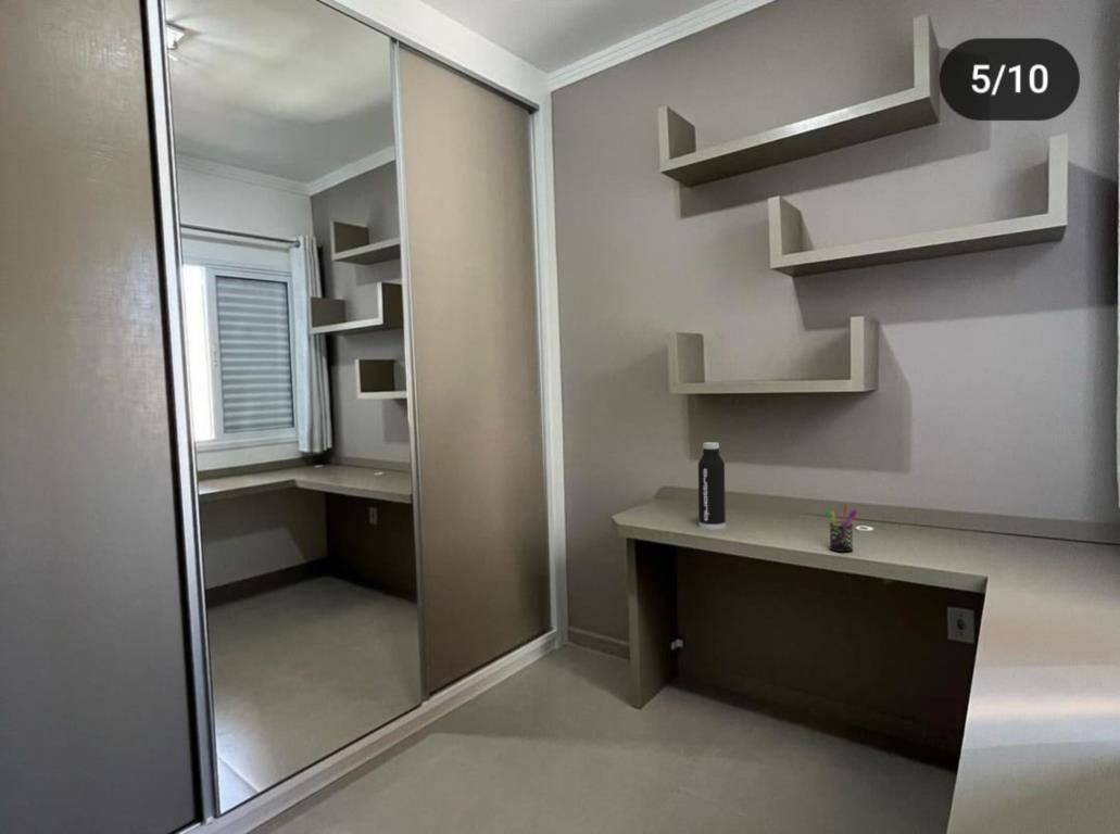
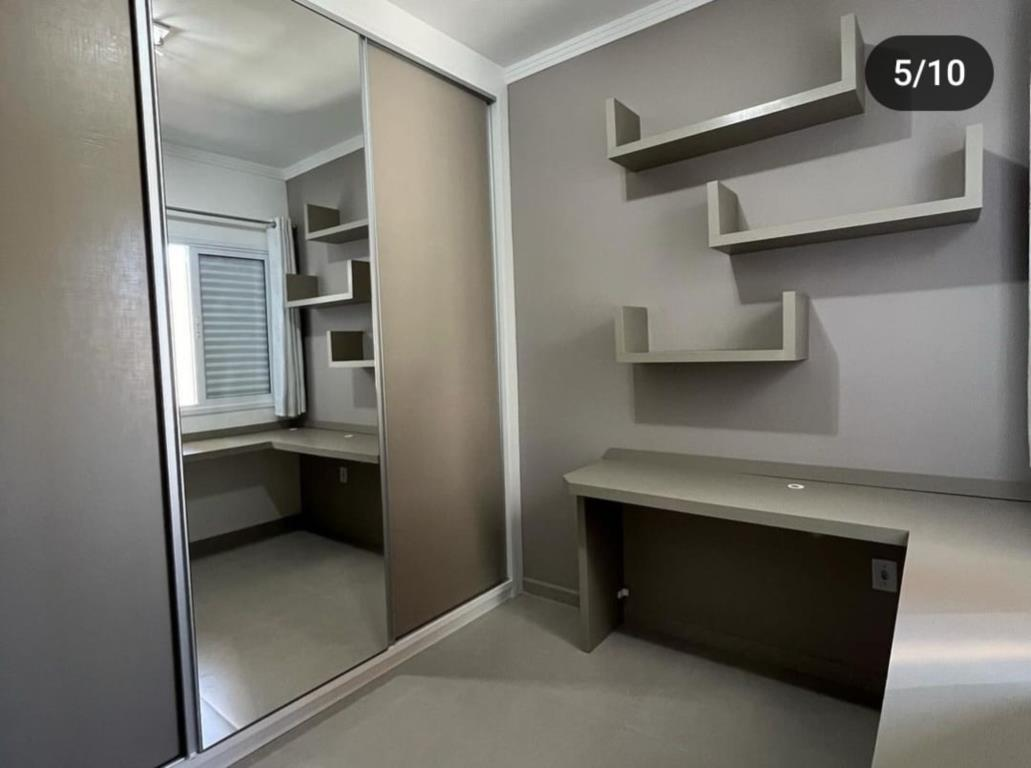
- pen holder [823,503,858,553]
- water bottle [697,441,727,530]
